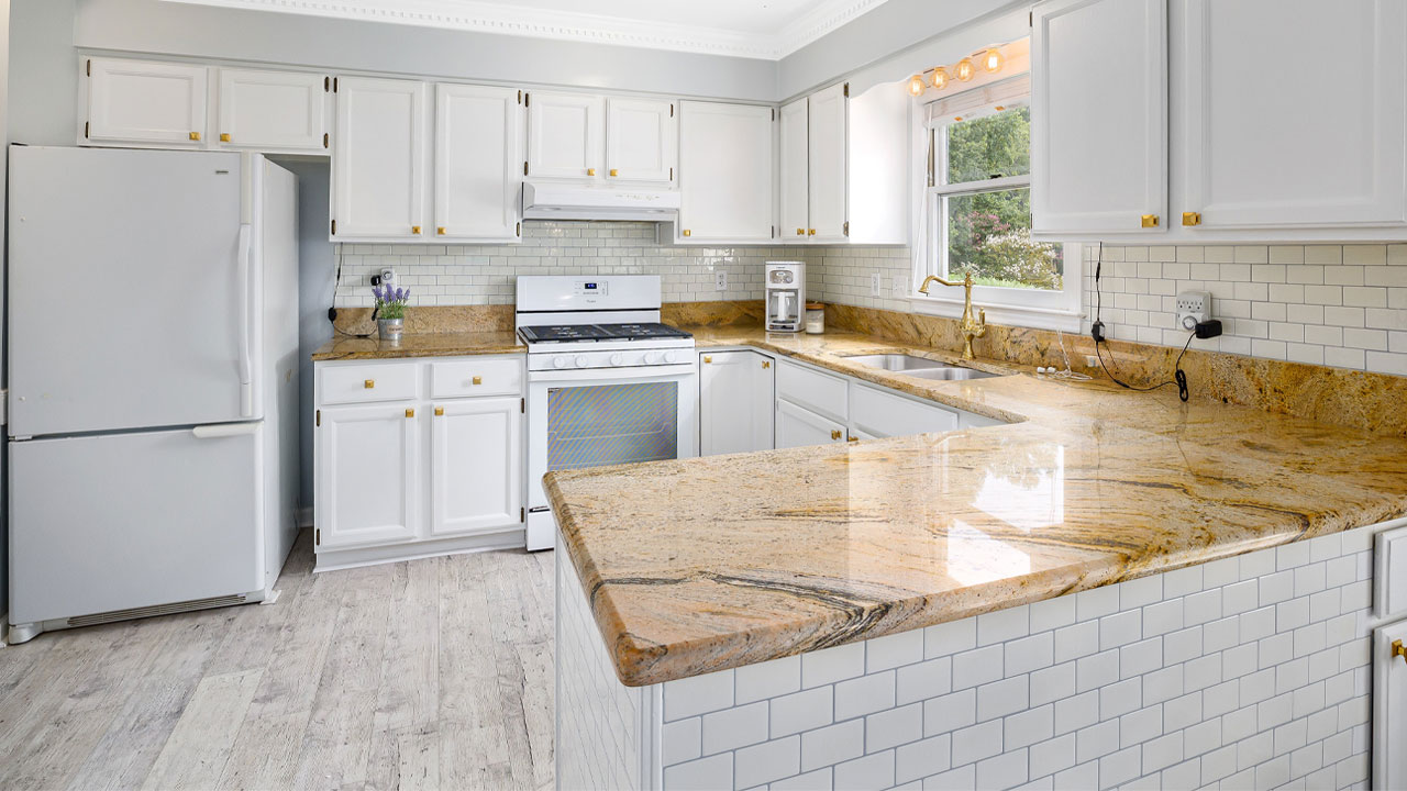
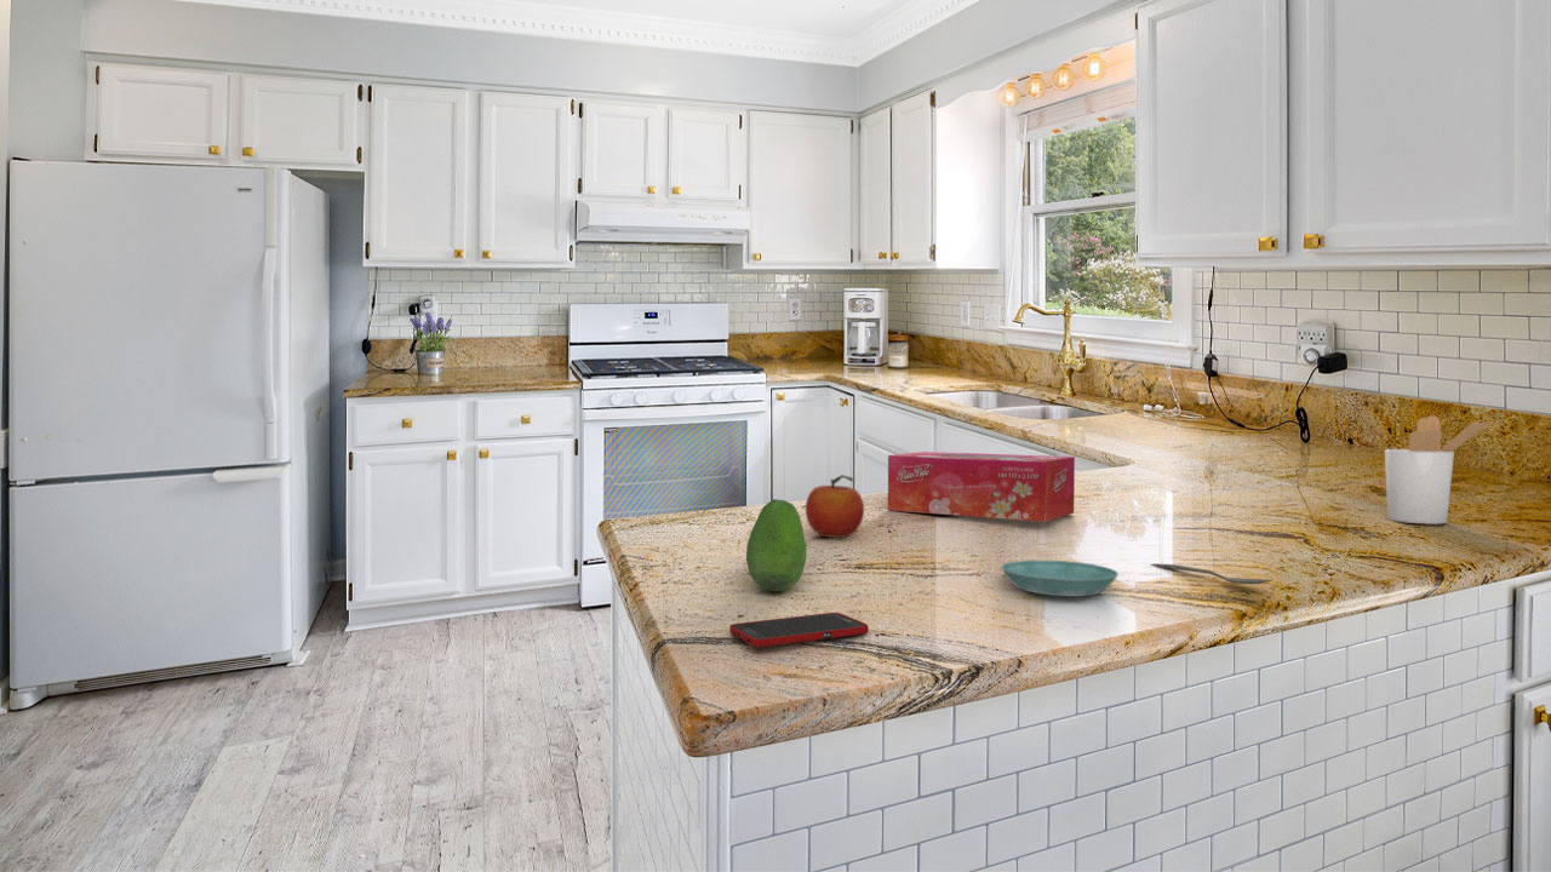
+ spoon [1150,563,1272,585]
+ cell phone [728,612,870,648]
+ tissue box [887,451,1076,523]
+ utensil holder [1384,414,1494,526]
+ fruit [745,498,807,592]
+ fruit [805,474,865,539]
+ saucer [1000,560,1120,597]
